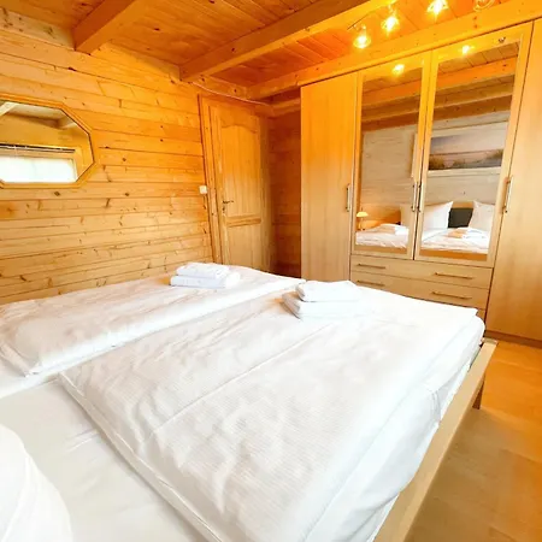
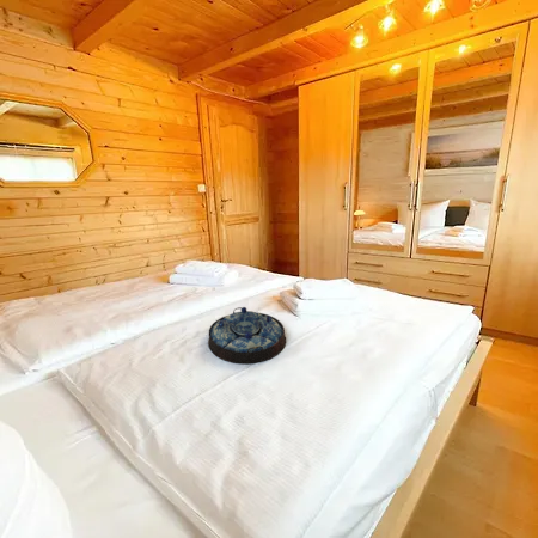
+ serving tray [207,306,287,365]
